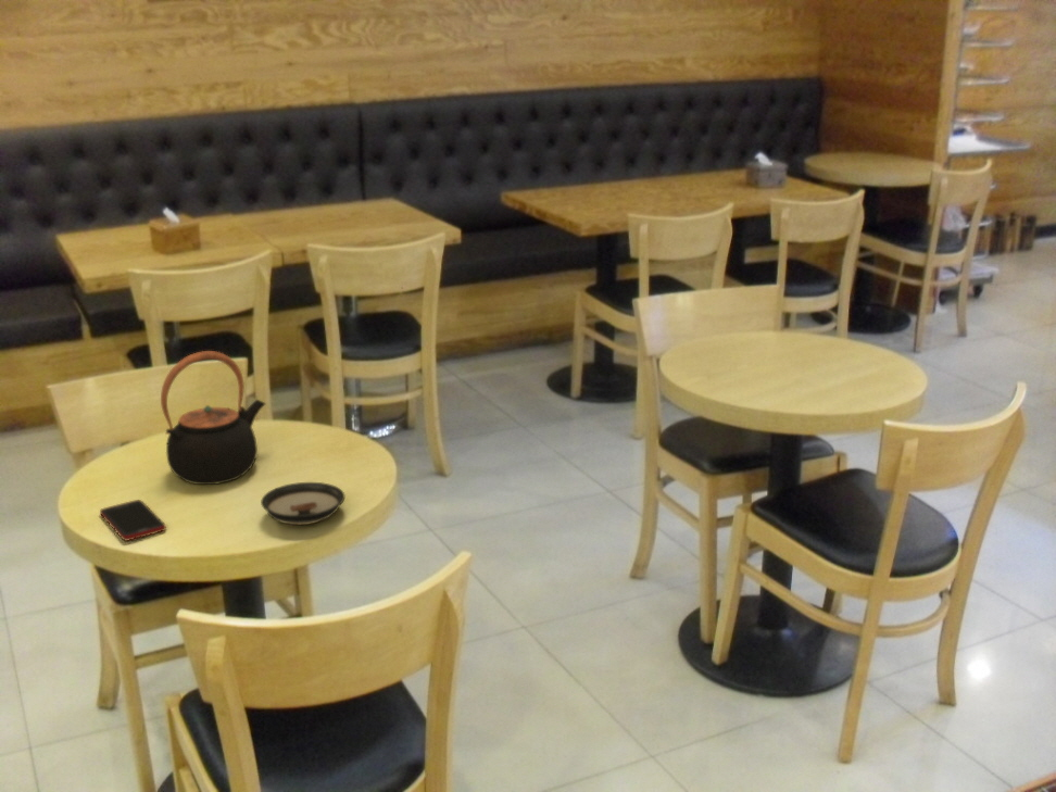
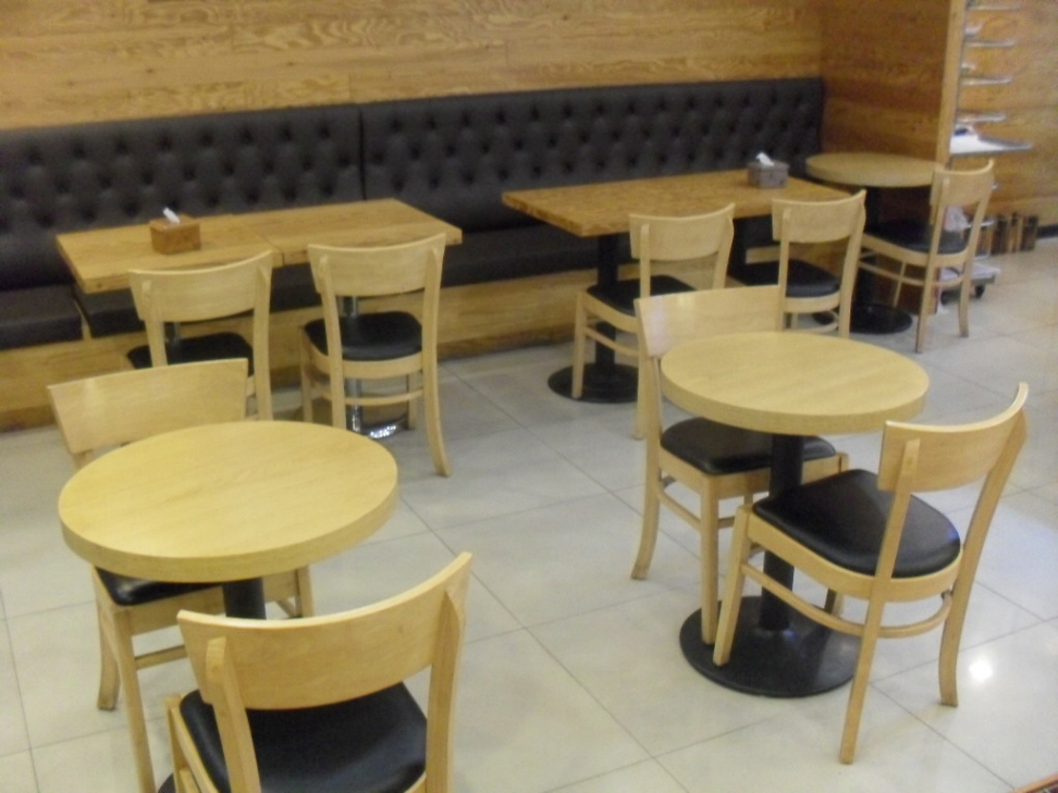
- cell phone [99,499,167,542]
- saucer [260,481,345,526]
- teapot [160,350,267,486]
